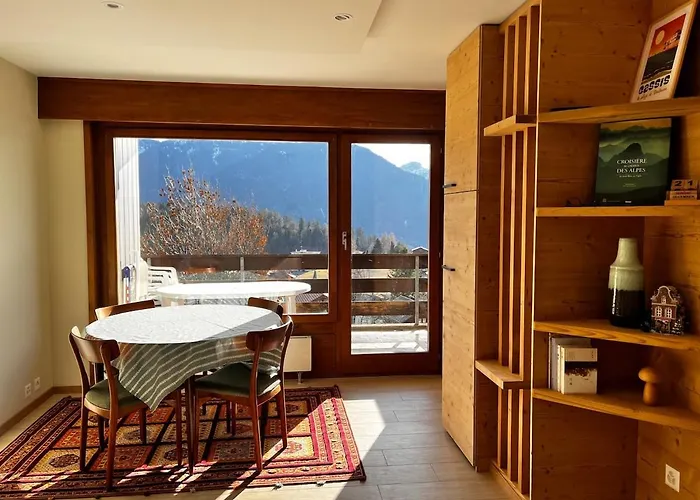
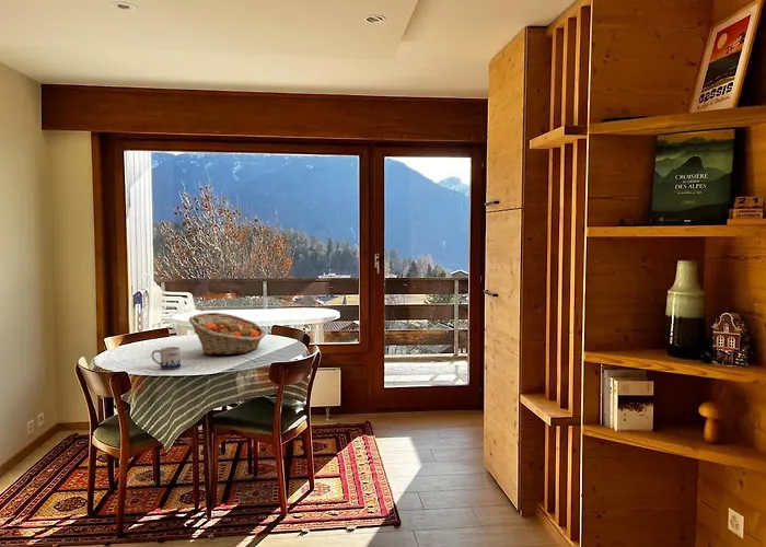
+ fruit basket [188,312,266,356]
+ mug [151,346,182,370]
